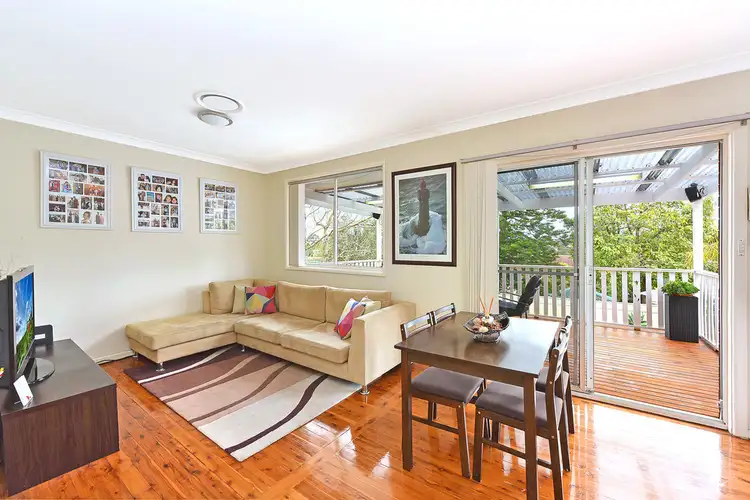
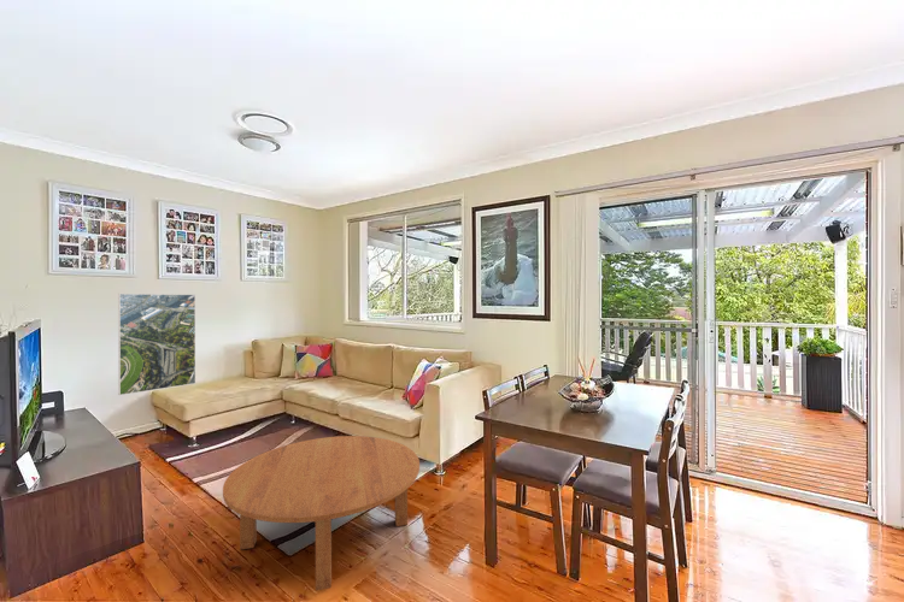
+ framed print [117,293,196,396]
+ coffee table [222,435,421,591]
